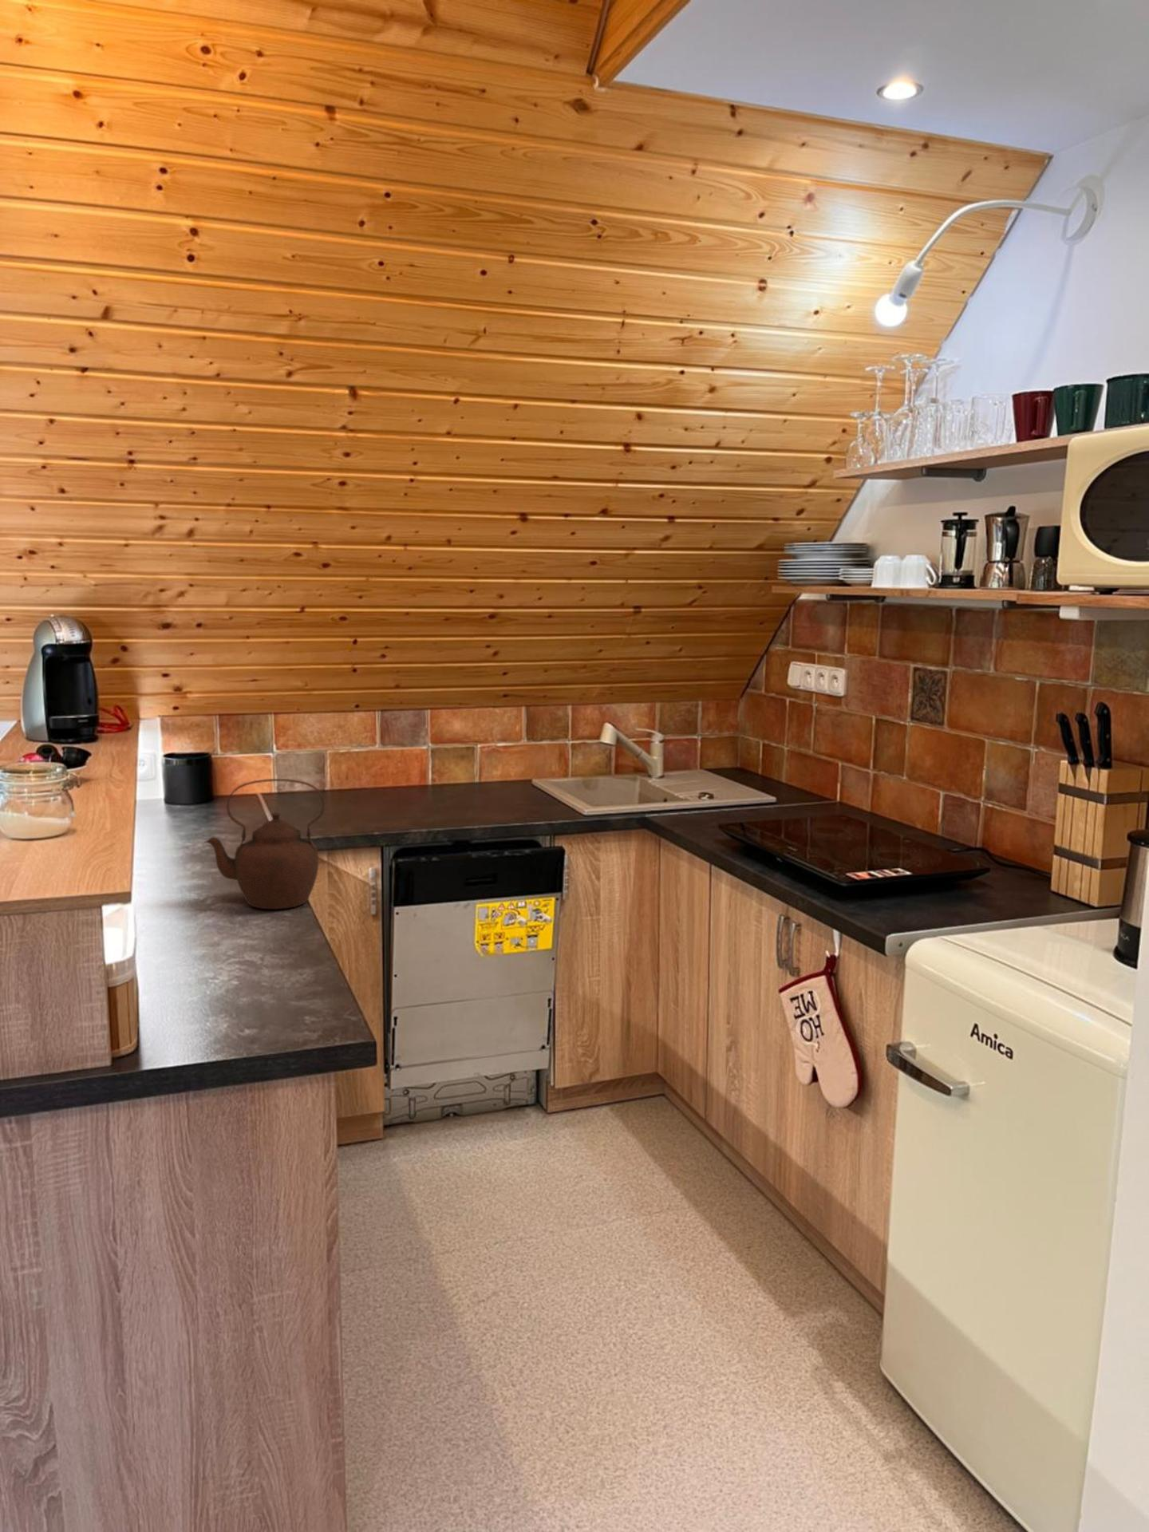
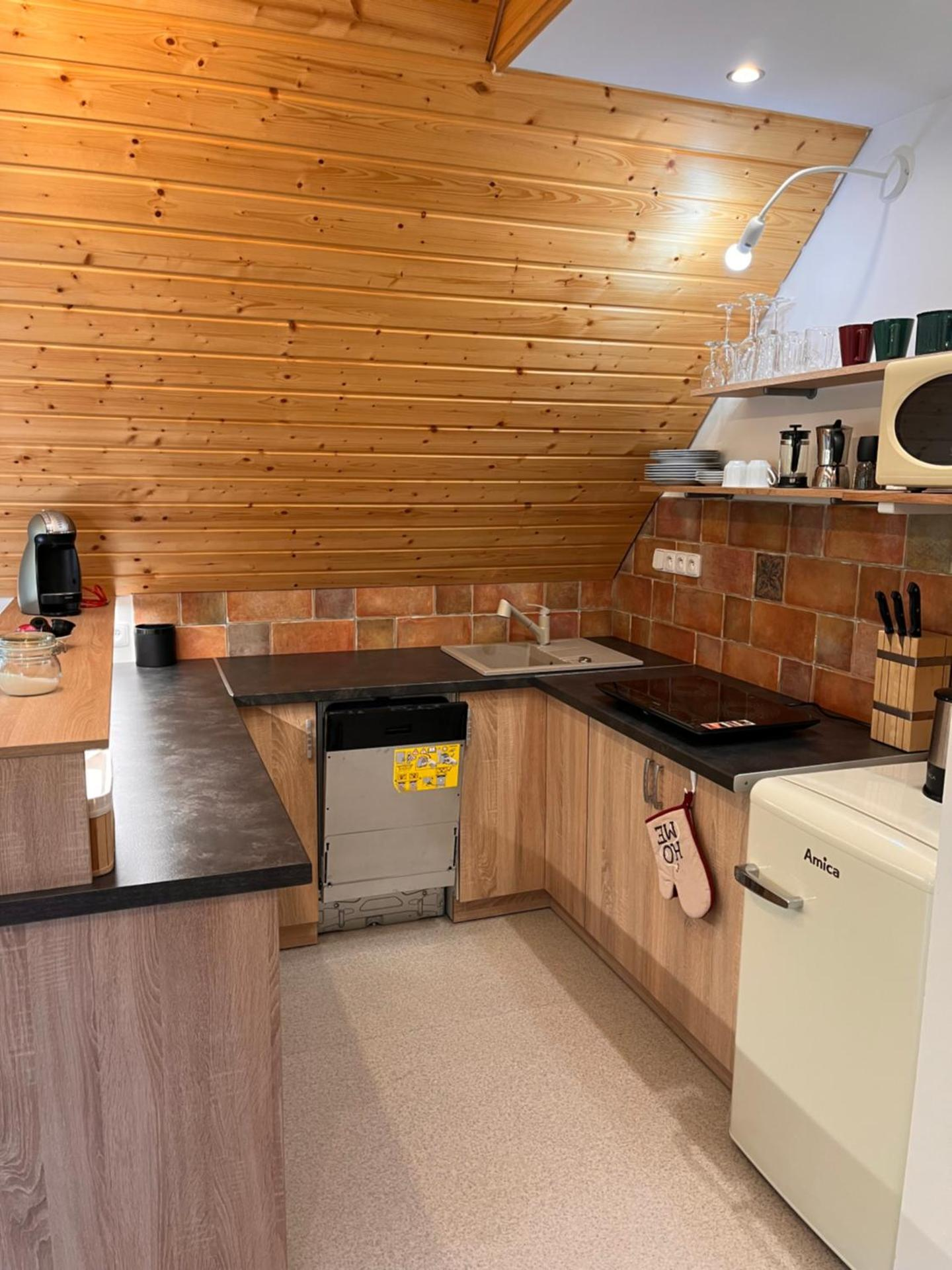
- teapot [204,778,325,910]
